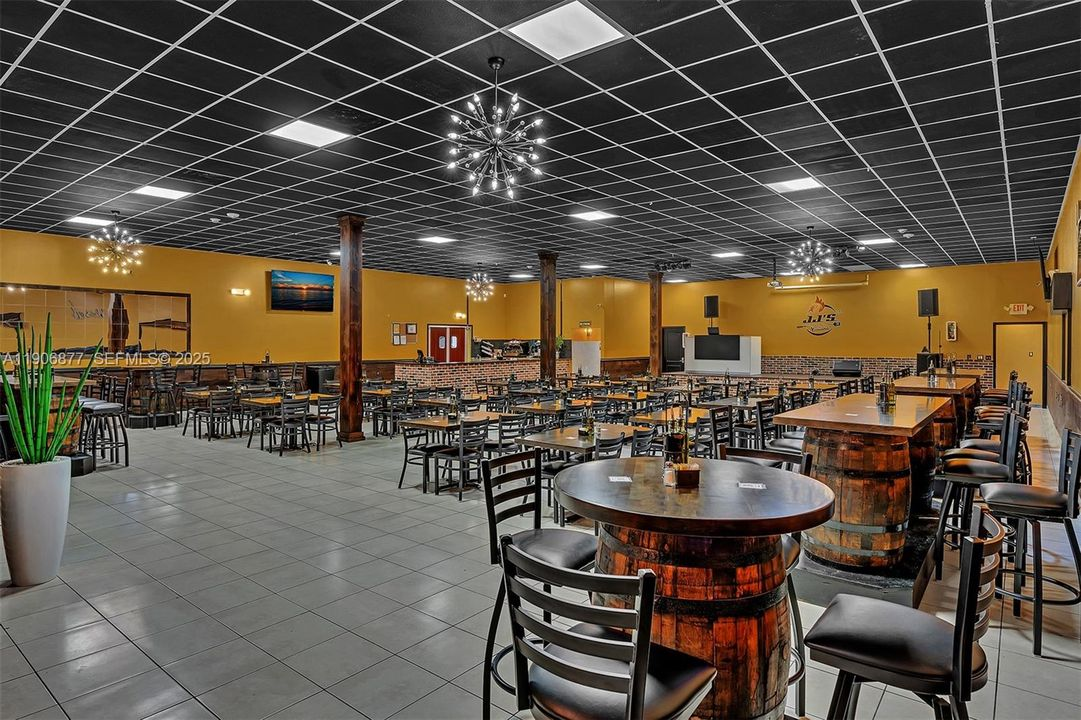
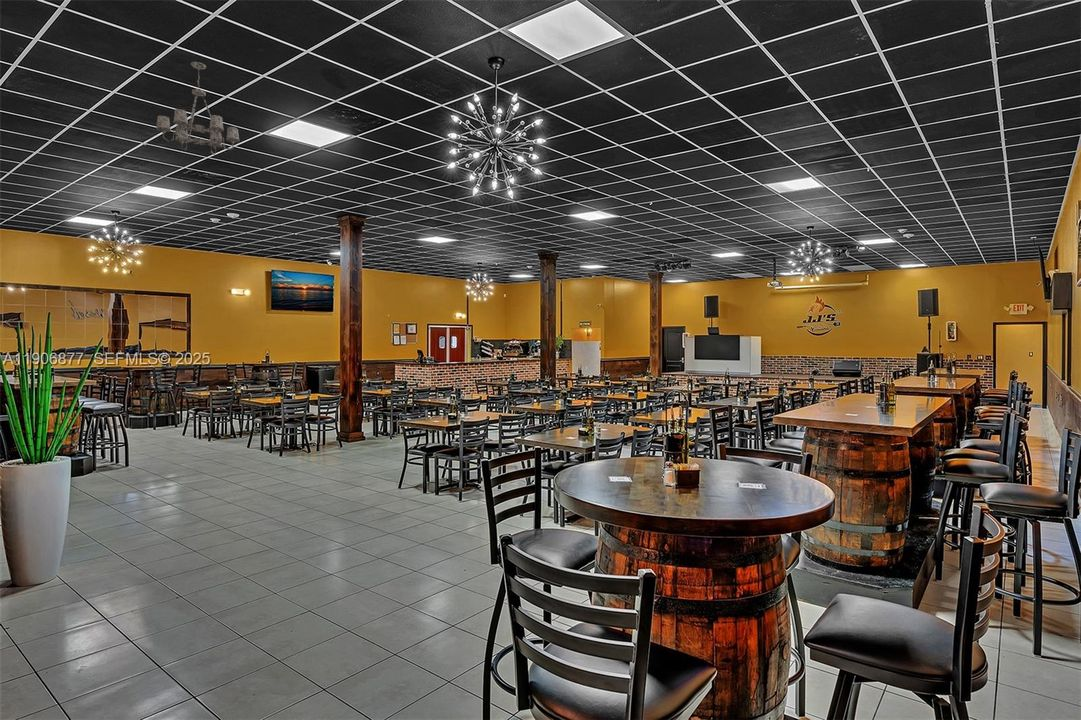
+ chandelier [155,61,241,156]
